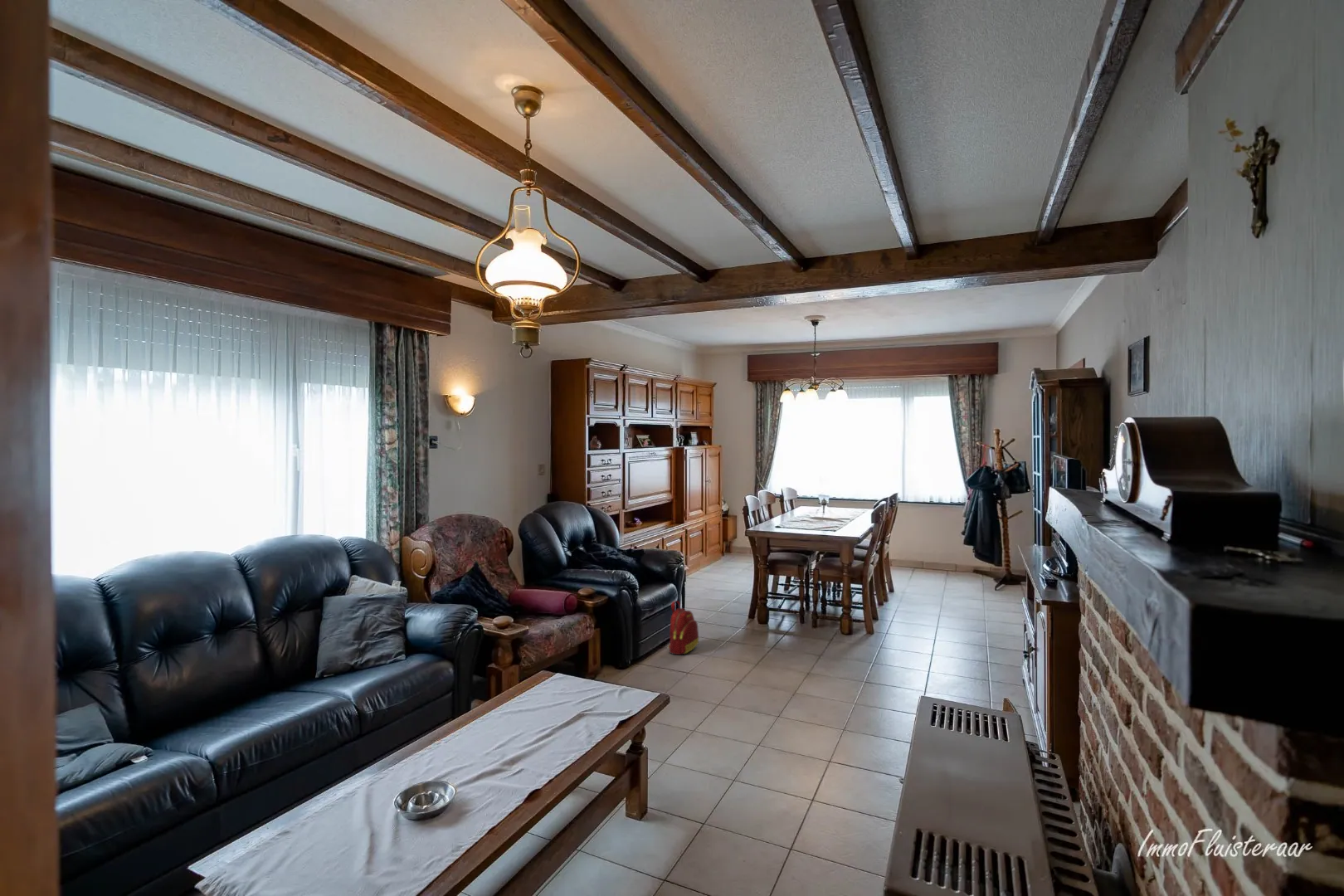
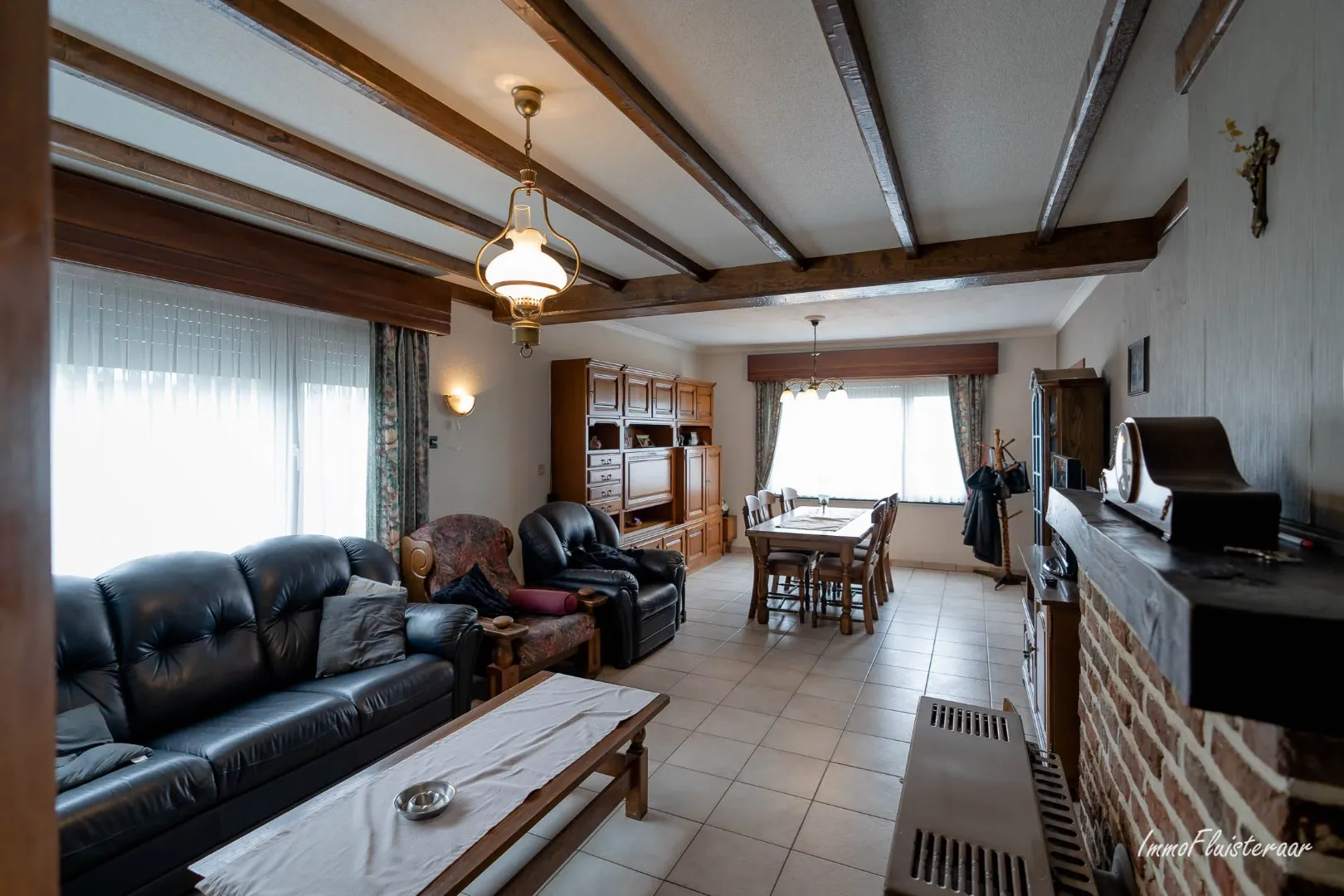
- backpack [668,600,699,656]
